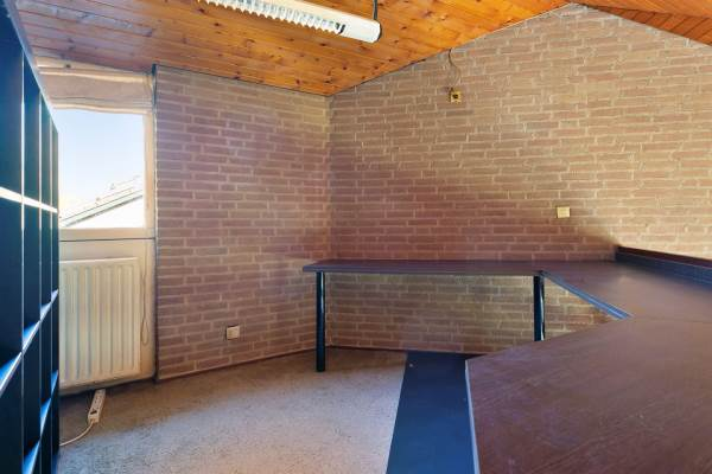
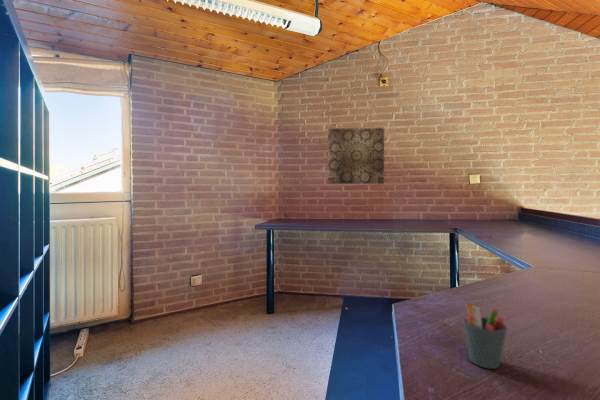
+ wall art [327,127,385,185]
+ pen holder [463,302,508,370]
